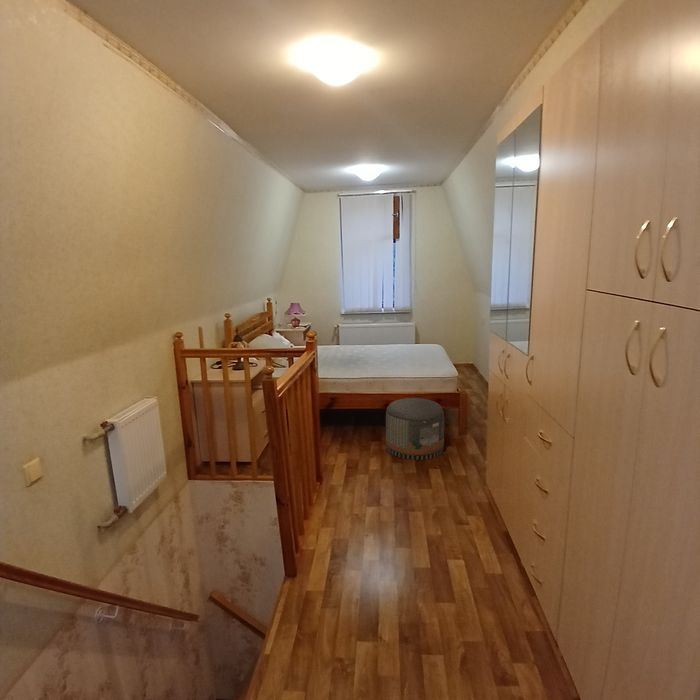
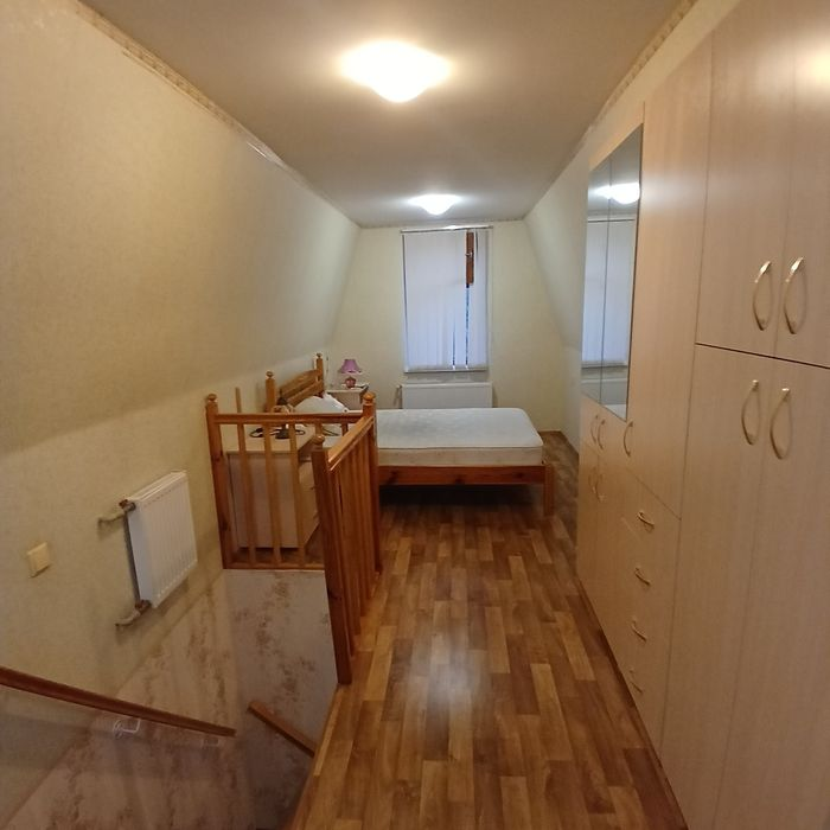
- pouf [385,397,445,461]
